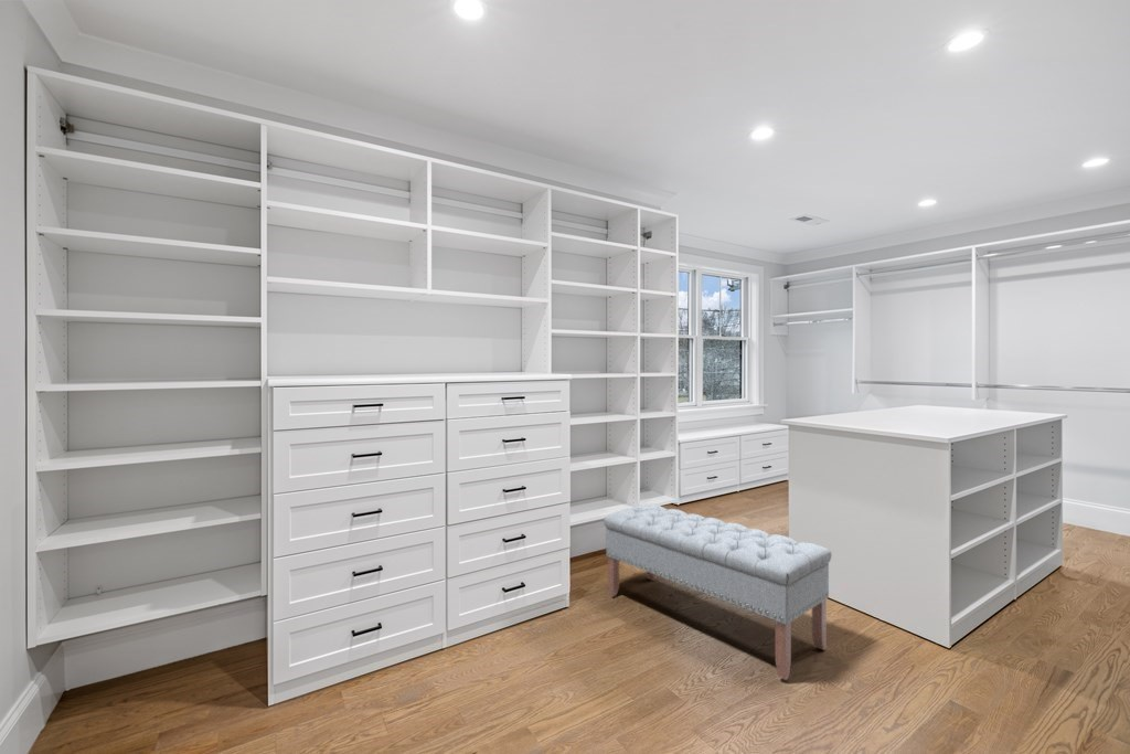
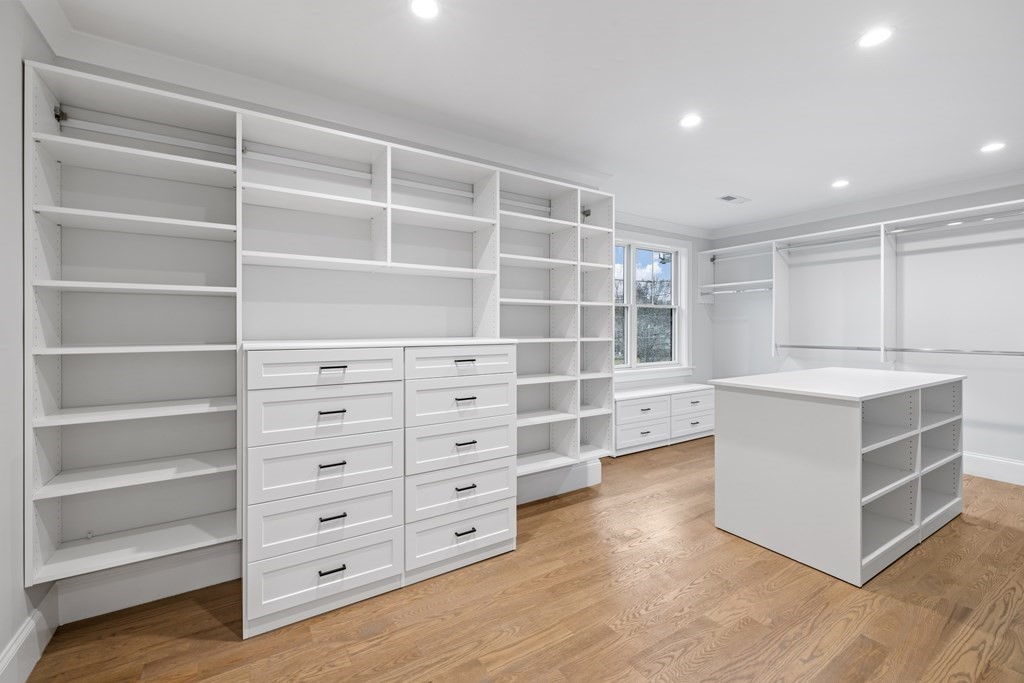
- bench [603,503,833,681]
